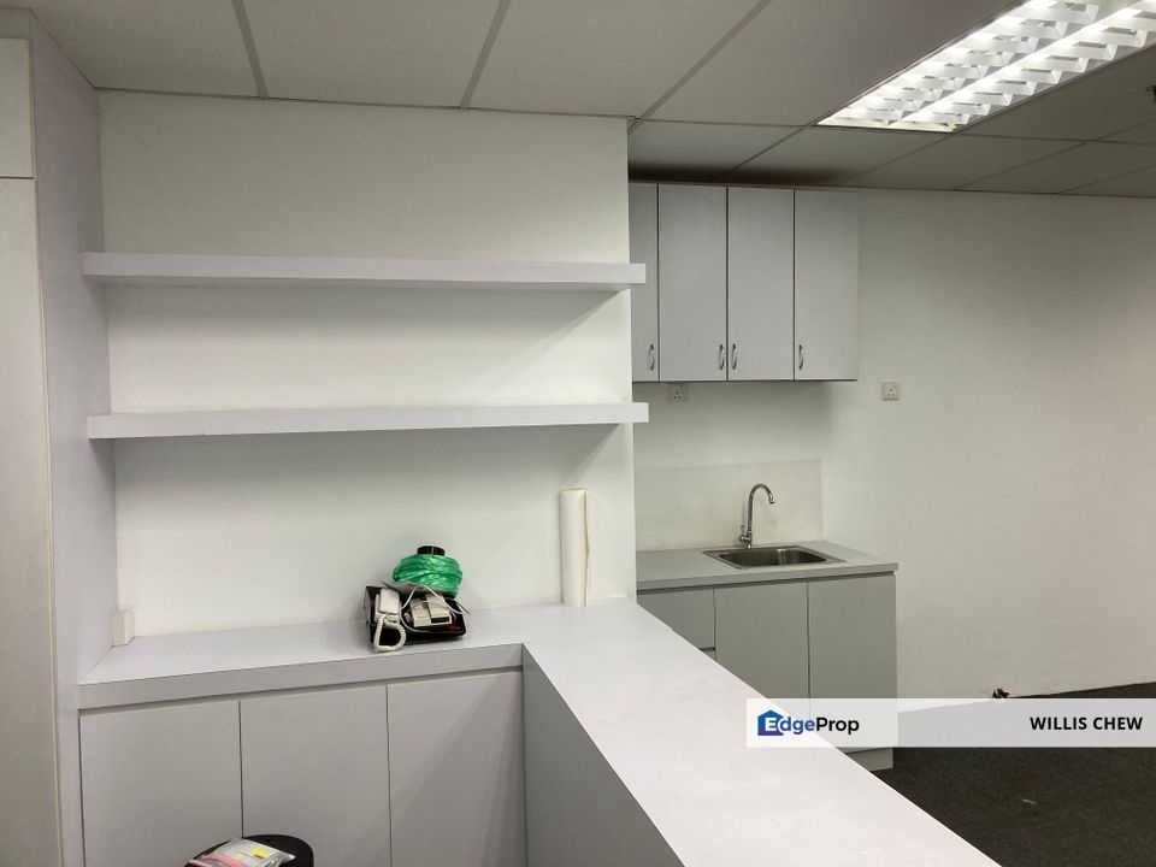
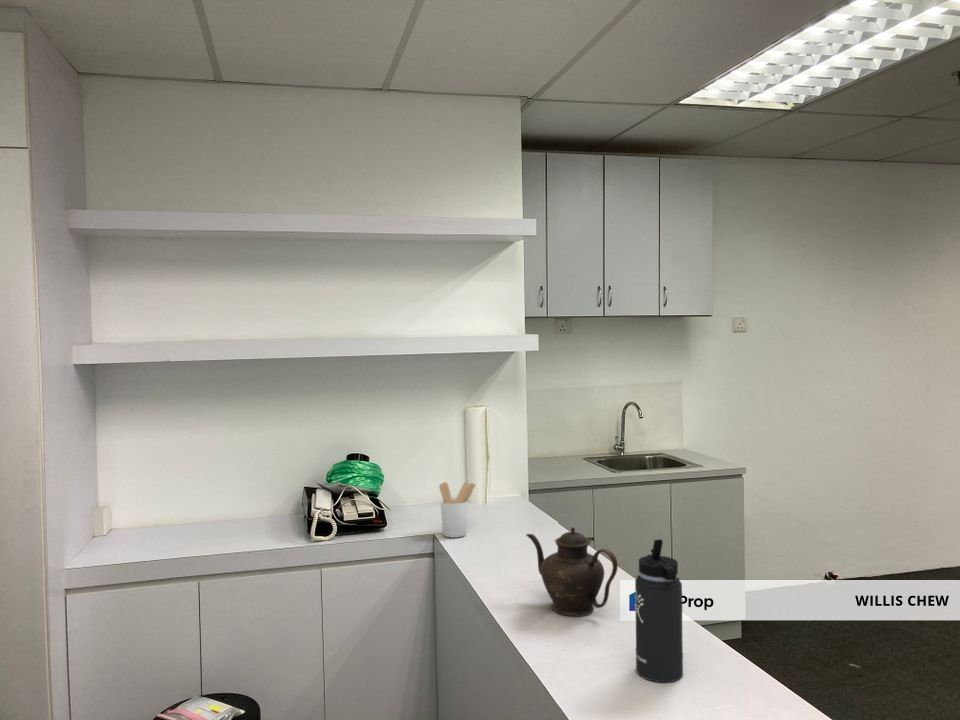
+ utensil holder [438,481,477,539]
+ thermos bottle [634,538,684,683]
+ teapot [525,526,619,617]
